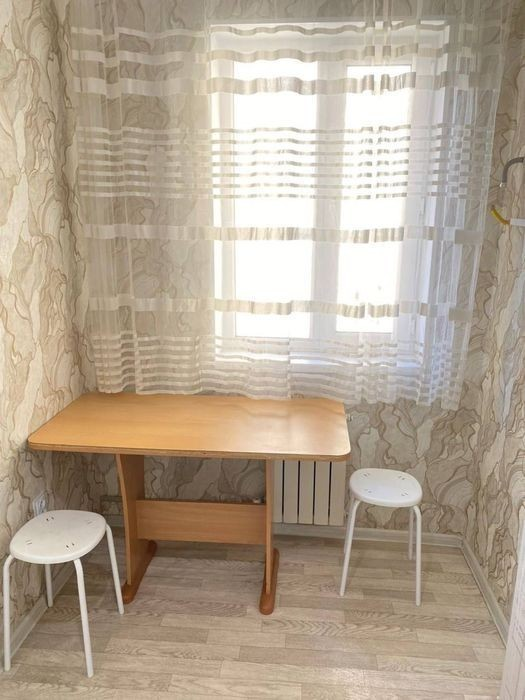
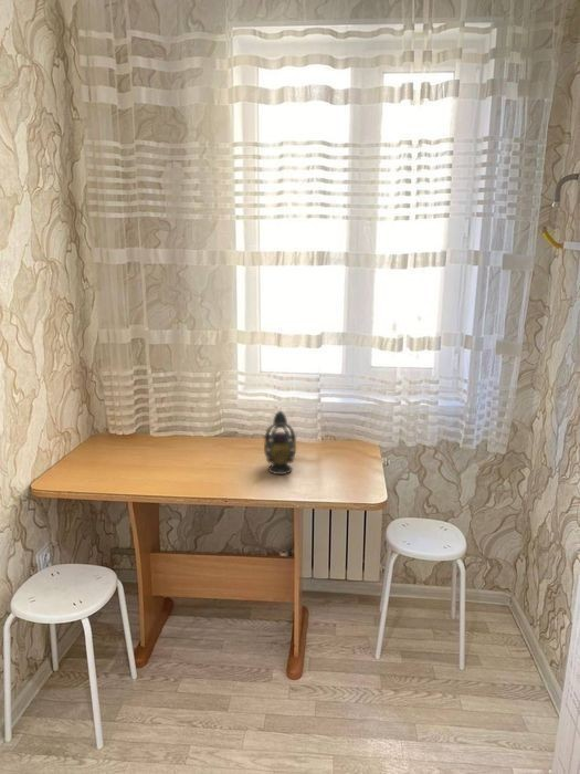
+ teapot [263,409,297,475]
